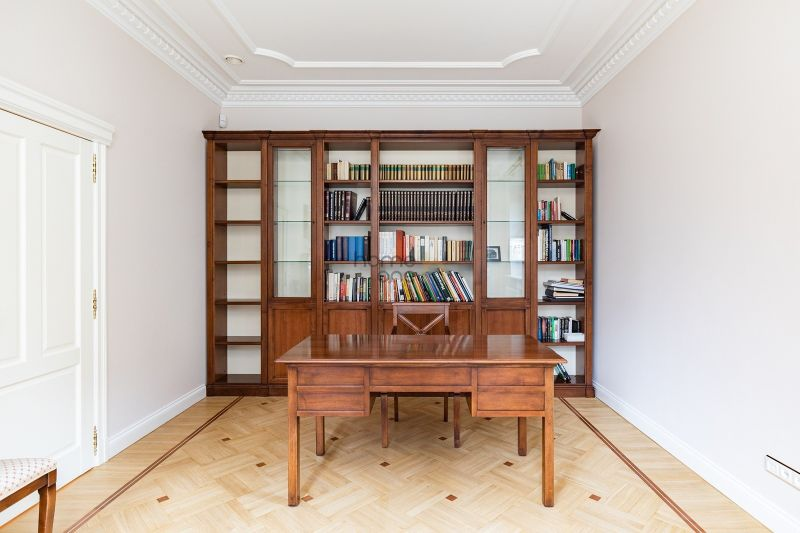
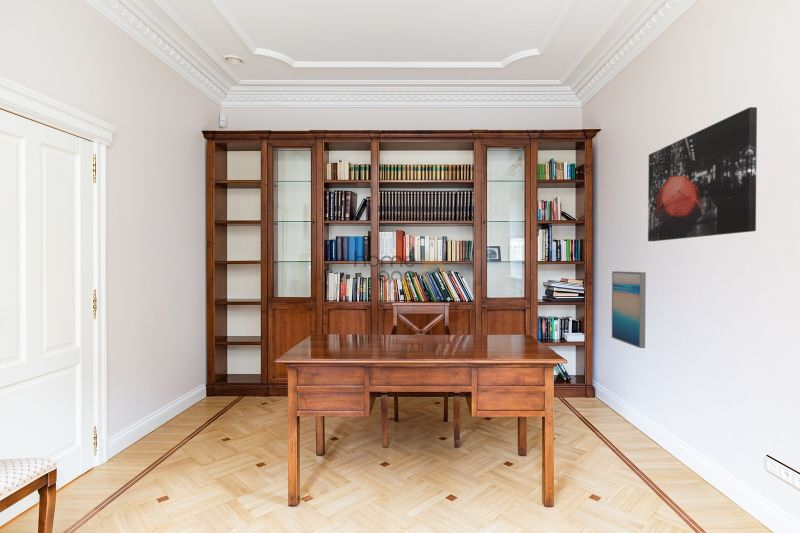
+ wall art [611,270,647,349]
+ wall art [647,106,758,242]
